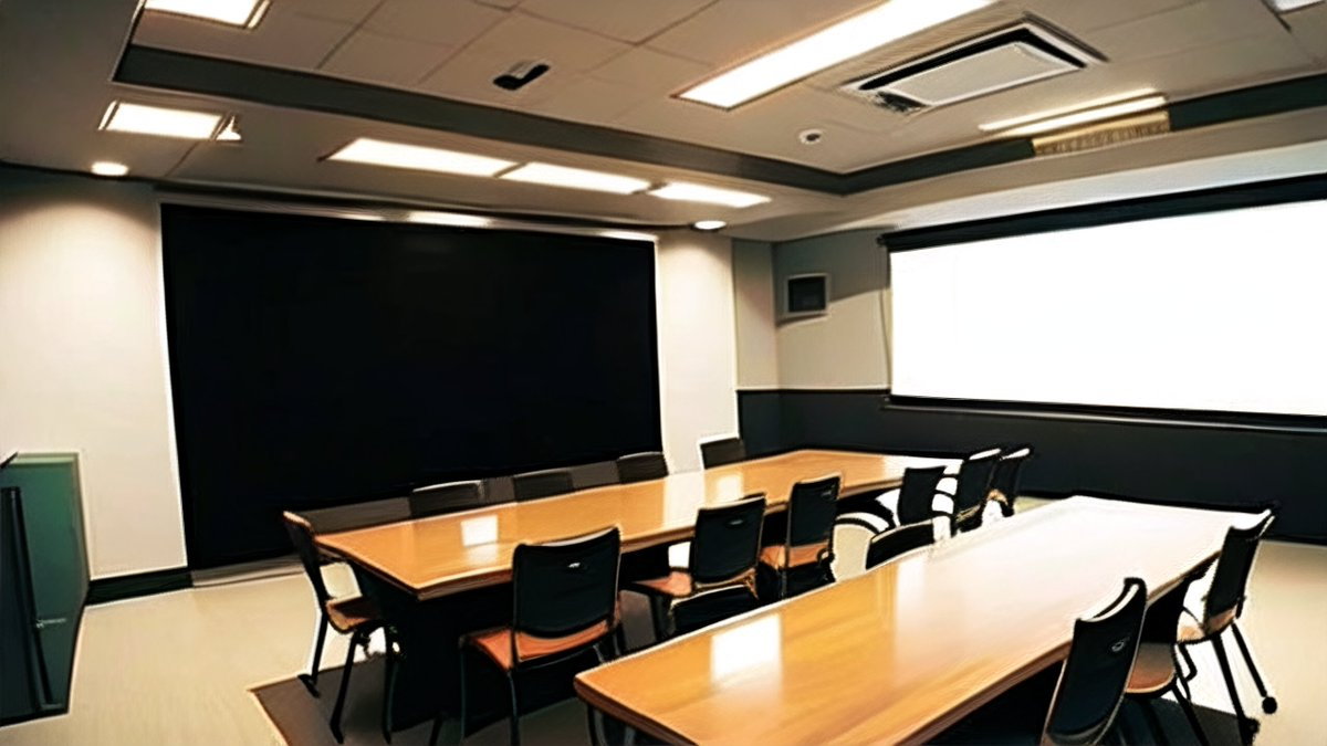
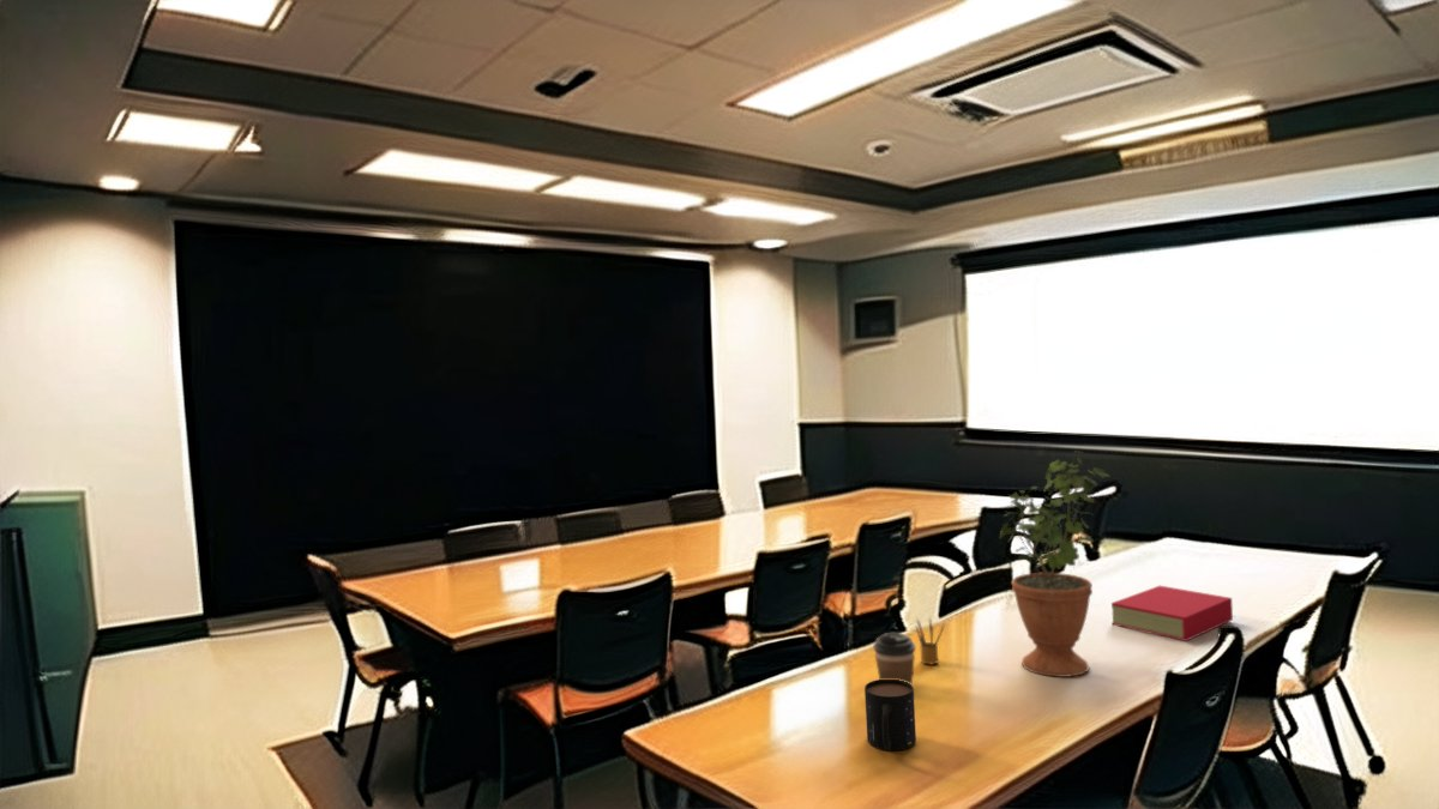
+ coffee cup [872,632,916,686]
+ mug [863,678,917,751]
+ book [1110,585,1234,642]
+ potted plant [999,449,1110,678]
+ pencil box [914,616,946,665]
